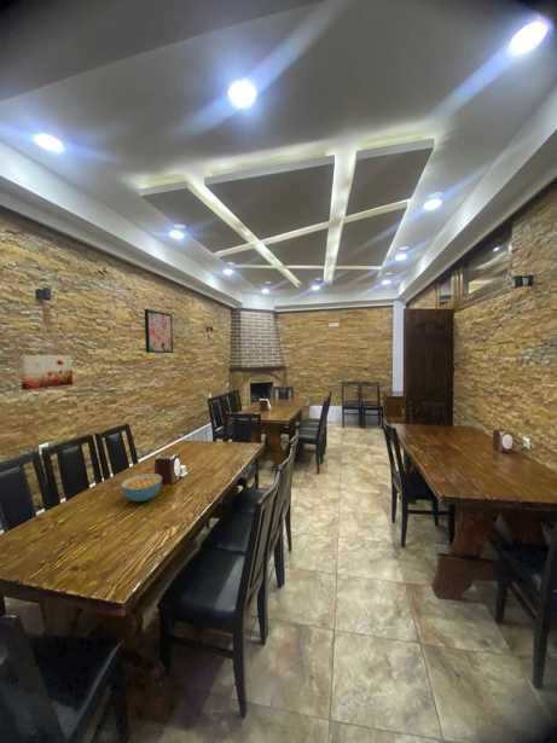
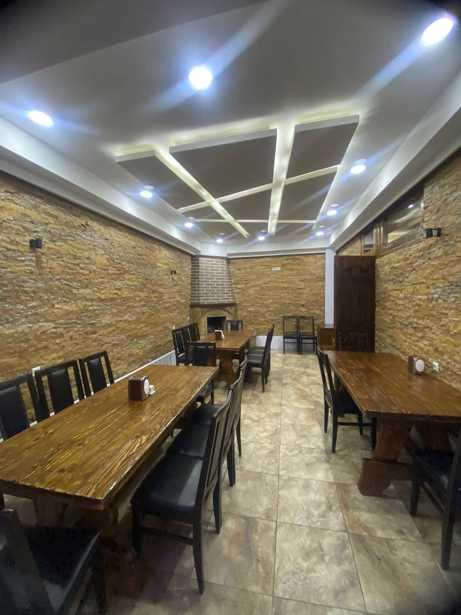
- cereal bowl [120,472,163,503]
- wall art [18,354,74,391]
- wall art [144,308,174,354]
